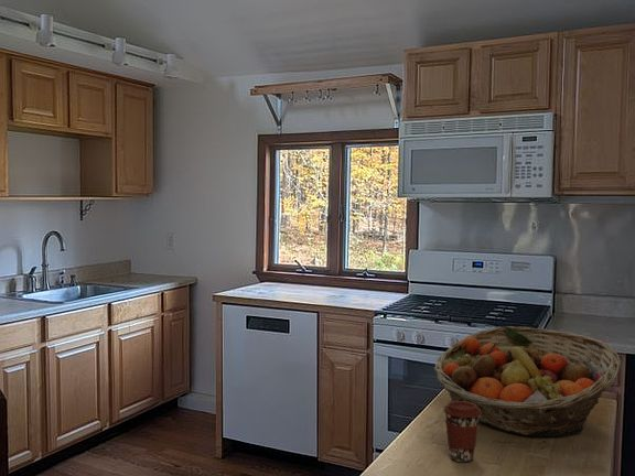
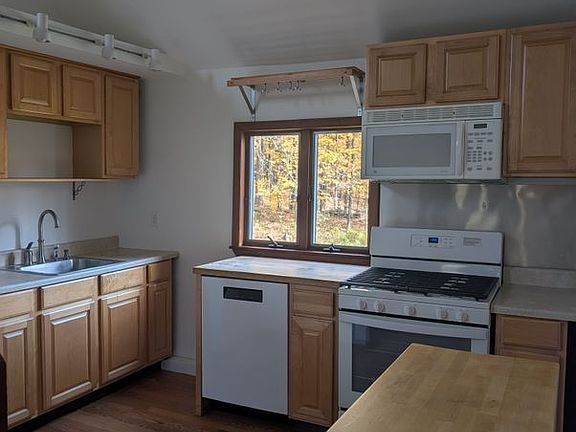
- fruit basket [433,325,622,437]
- coffee cup [442,401,482,463]
